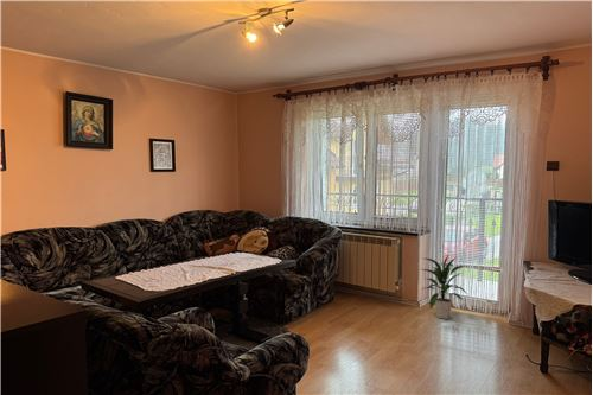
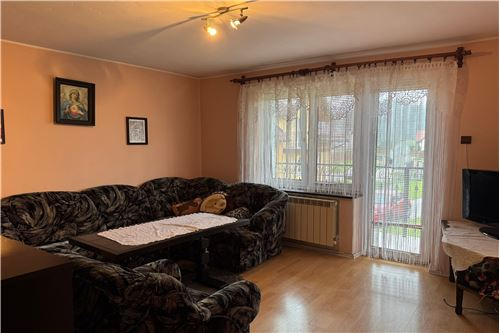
- indoor plant [421,255,468,320]
